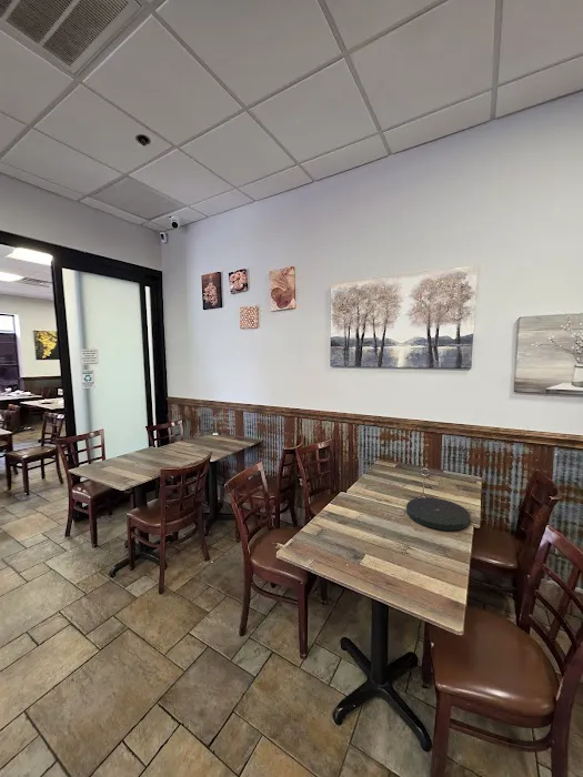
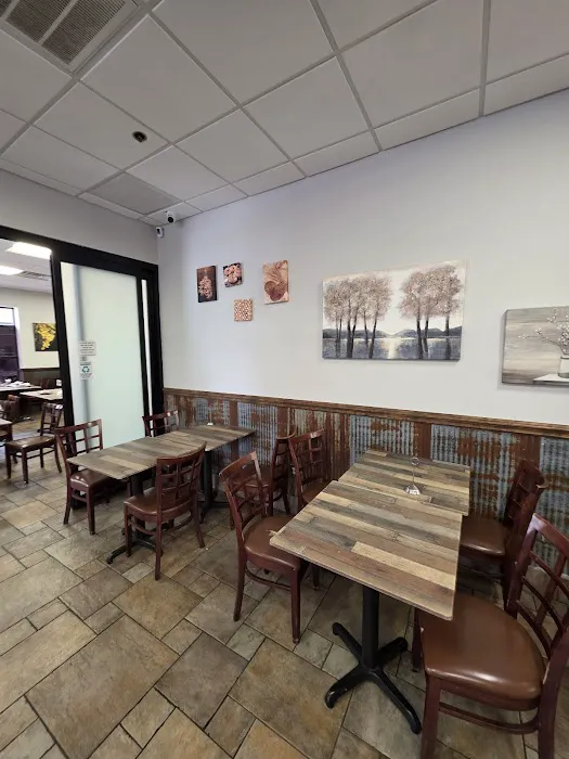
- plate [405,496,471,532]
